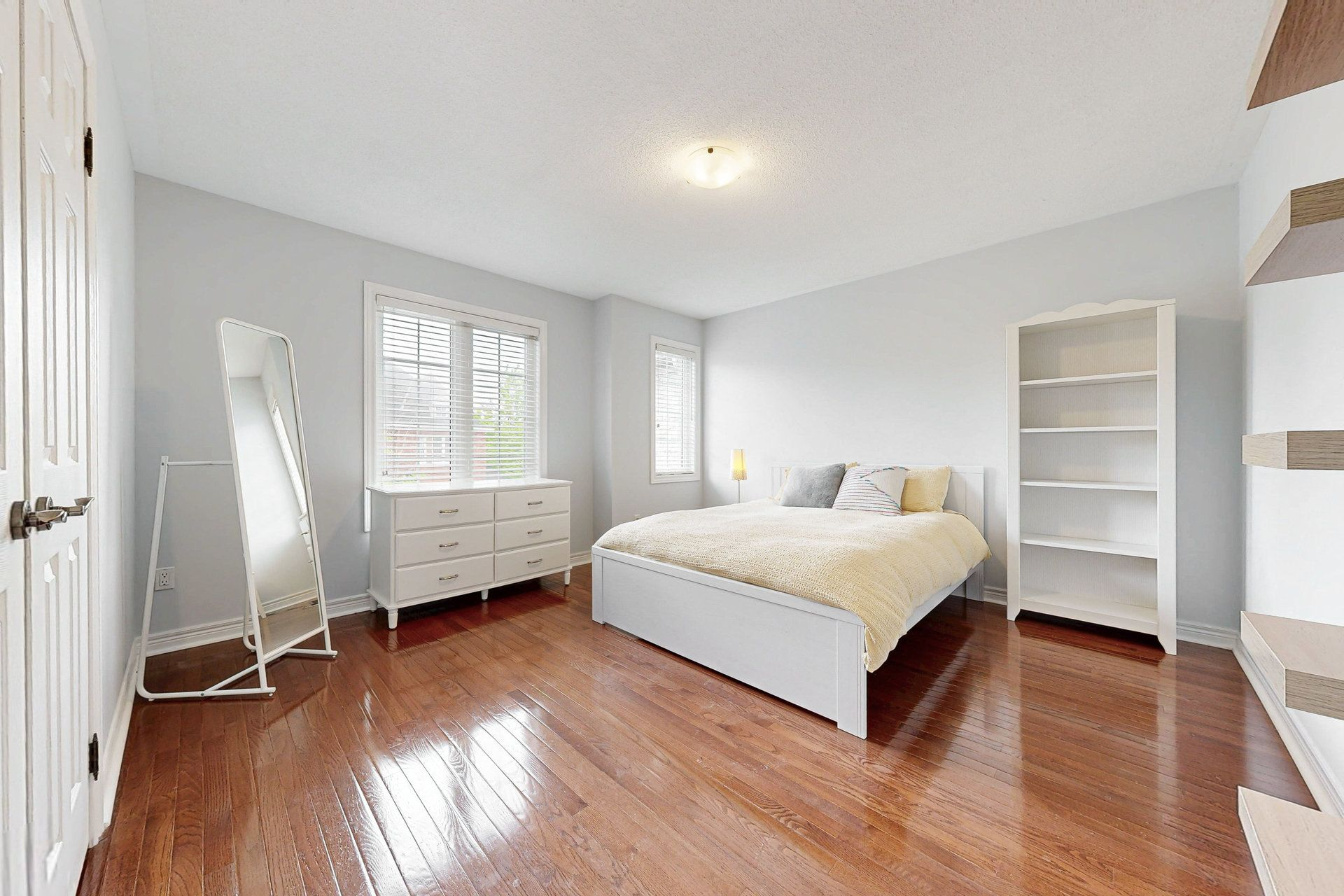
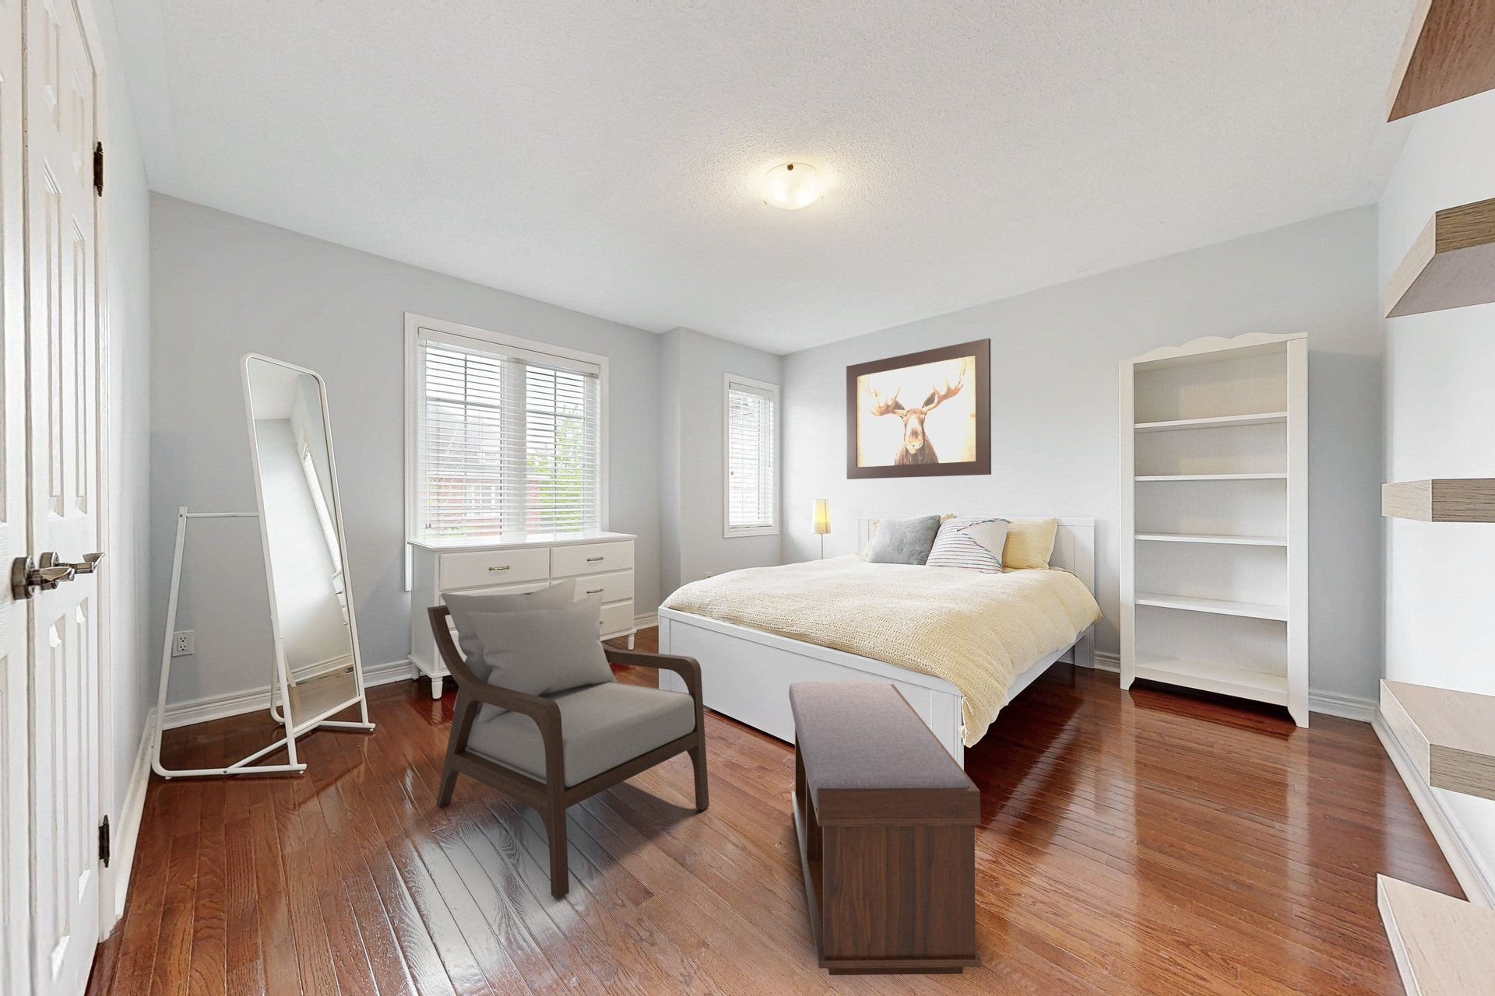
+ armchair [427,577,710,900]
+ bench [788,679,982,976]
+ wall art [845,338,992,480]
